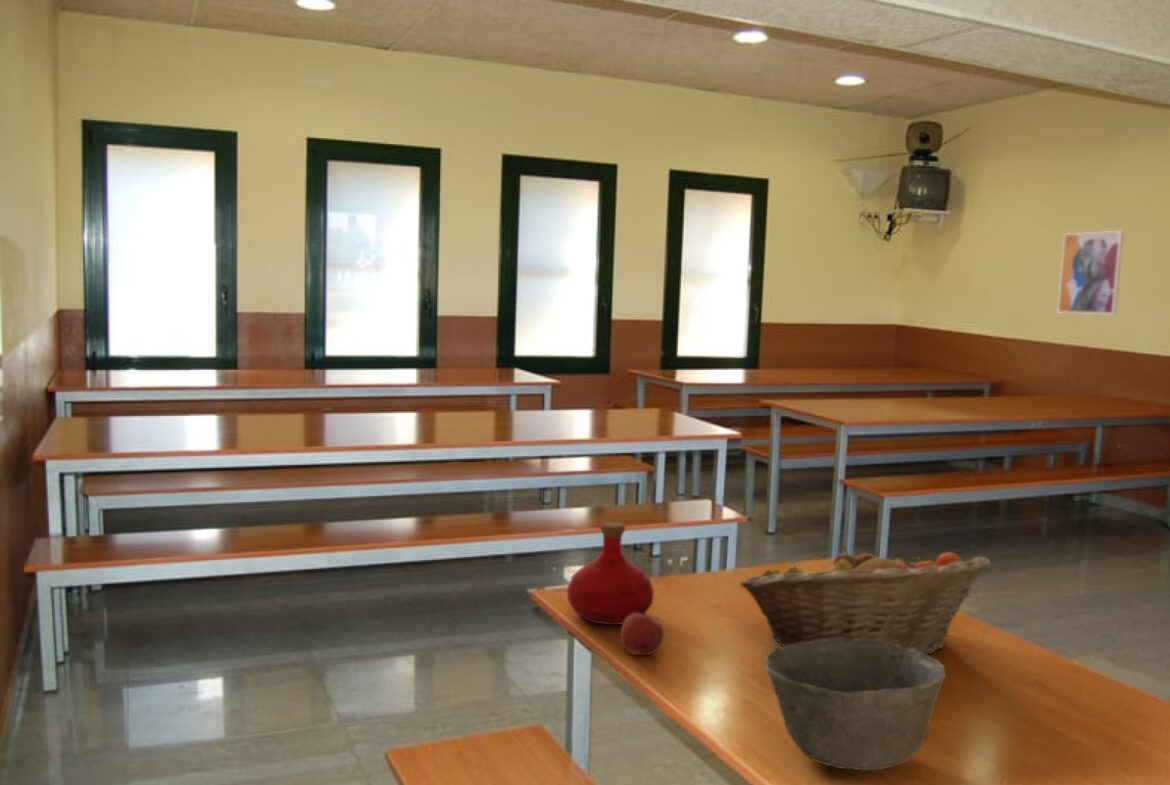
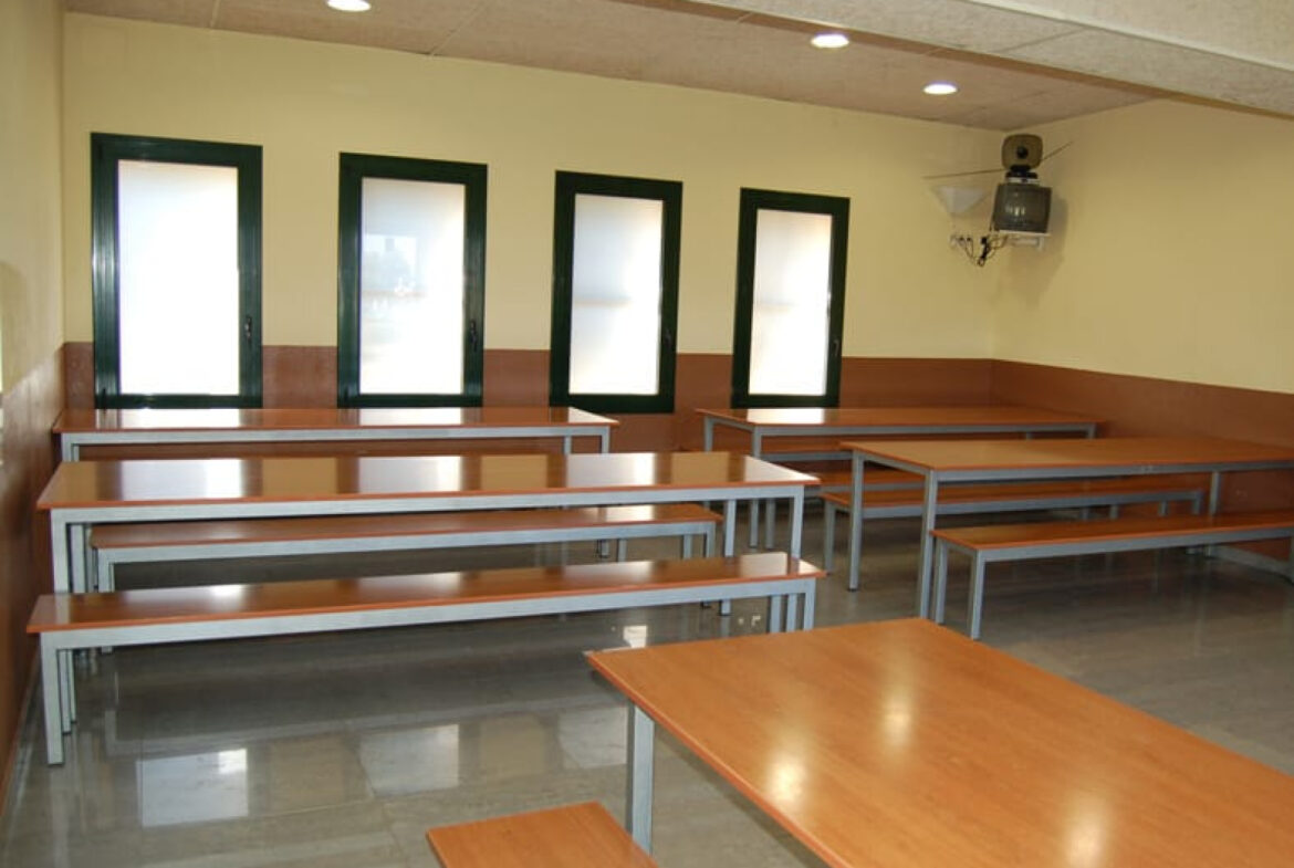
- apple [620,613,665,656]
- bowl [763,638,947,771]
- bottle [566,521,655,626]
- fruit basket [739,545,992,655]
- wall art [1057,230,1125,315]
